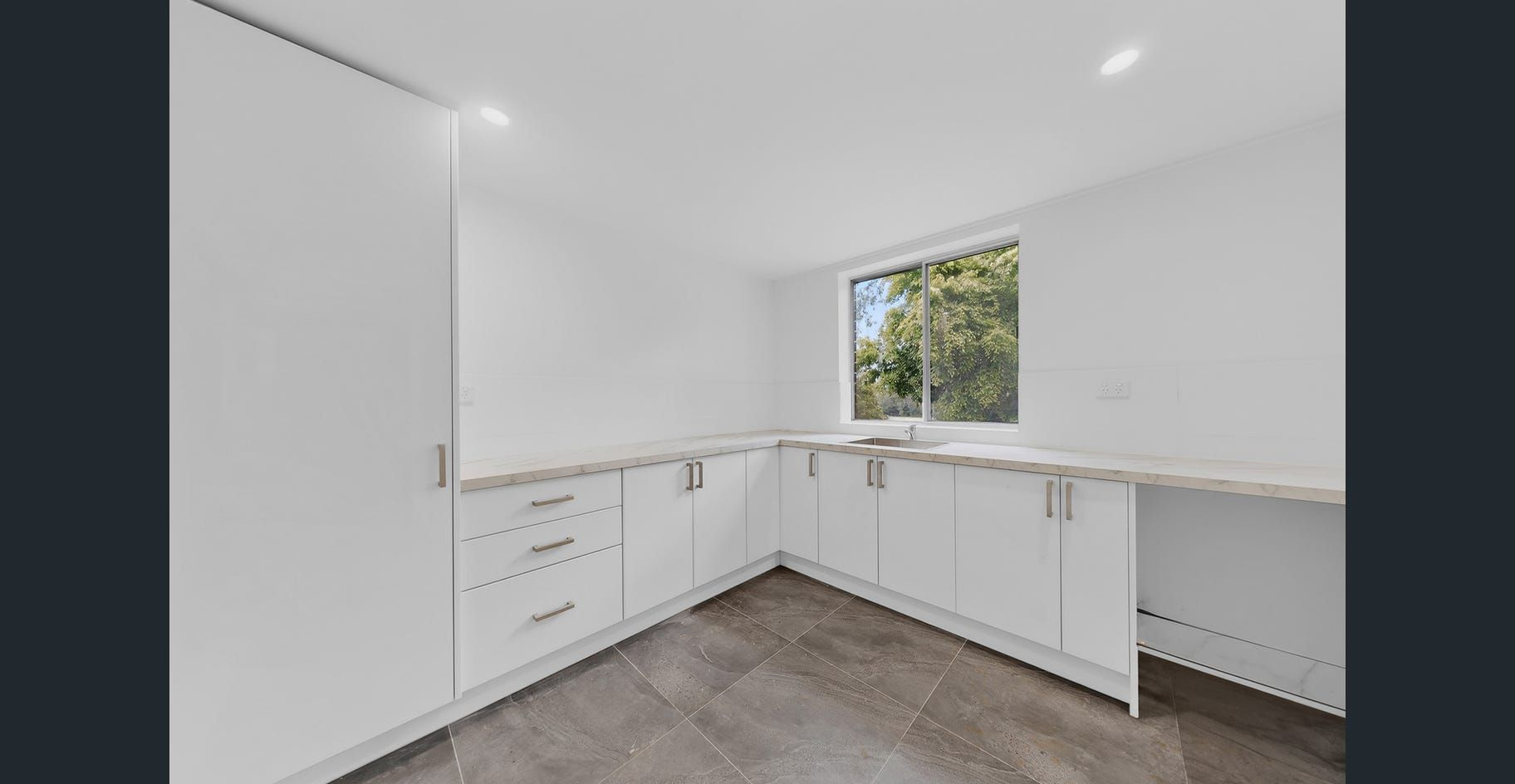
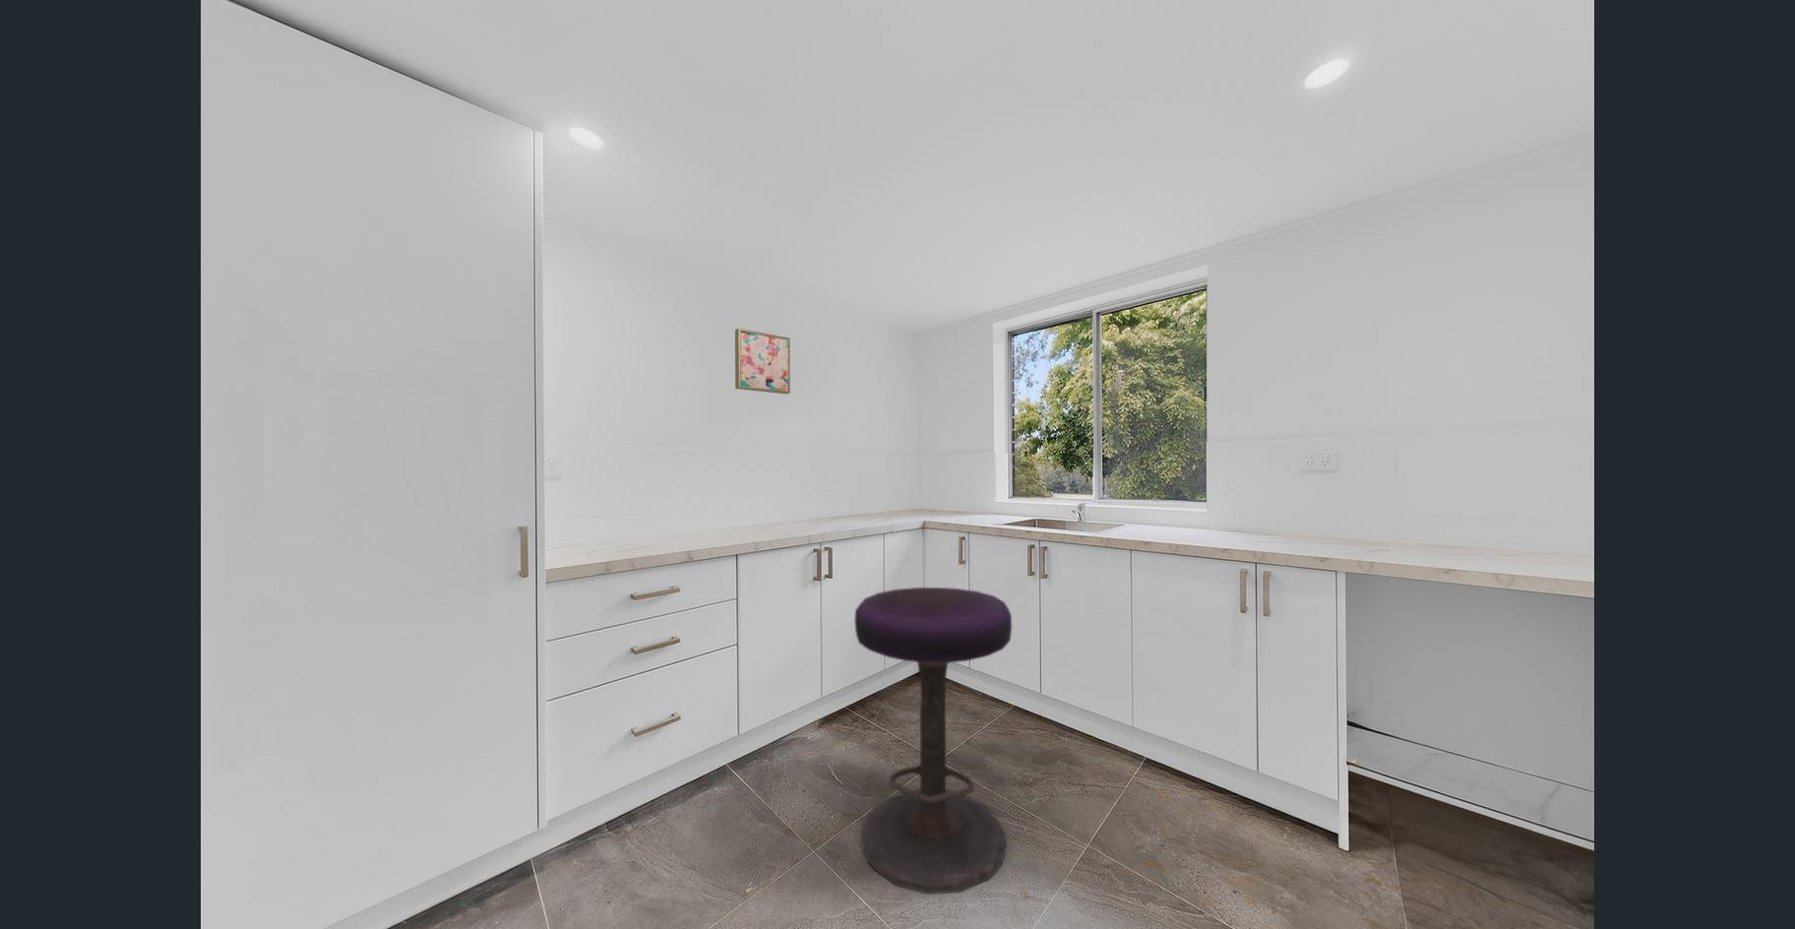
+ stool [853,587,1013,895]
+ wall art [735,328,791,395]
